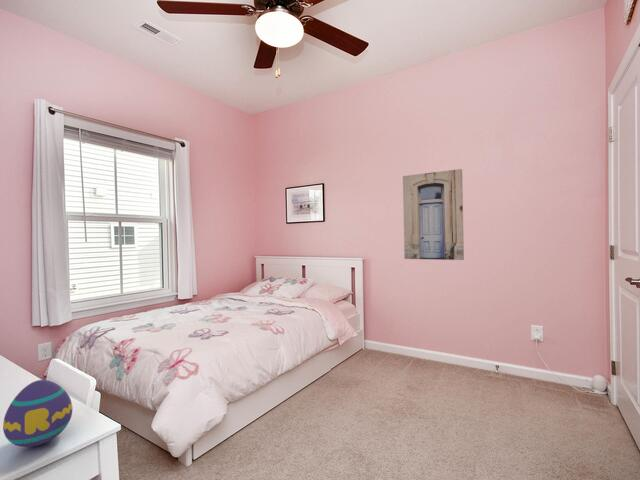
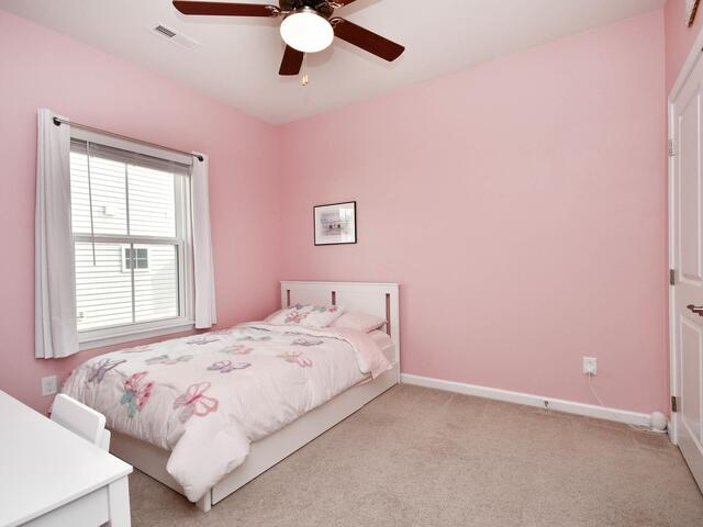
- decorative egg [2,379,73,448]
- wall art [402,168,465,261]
